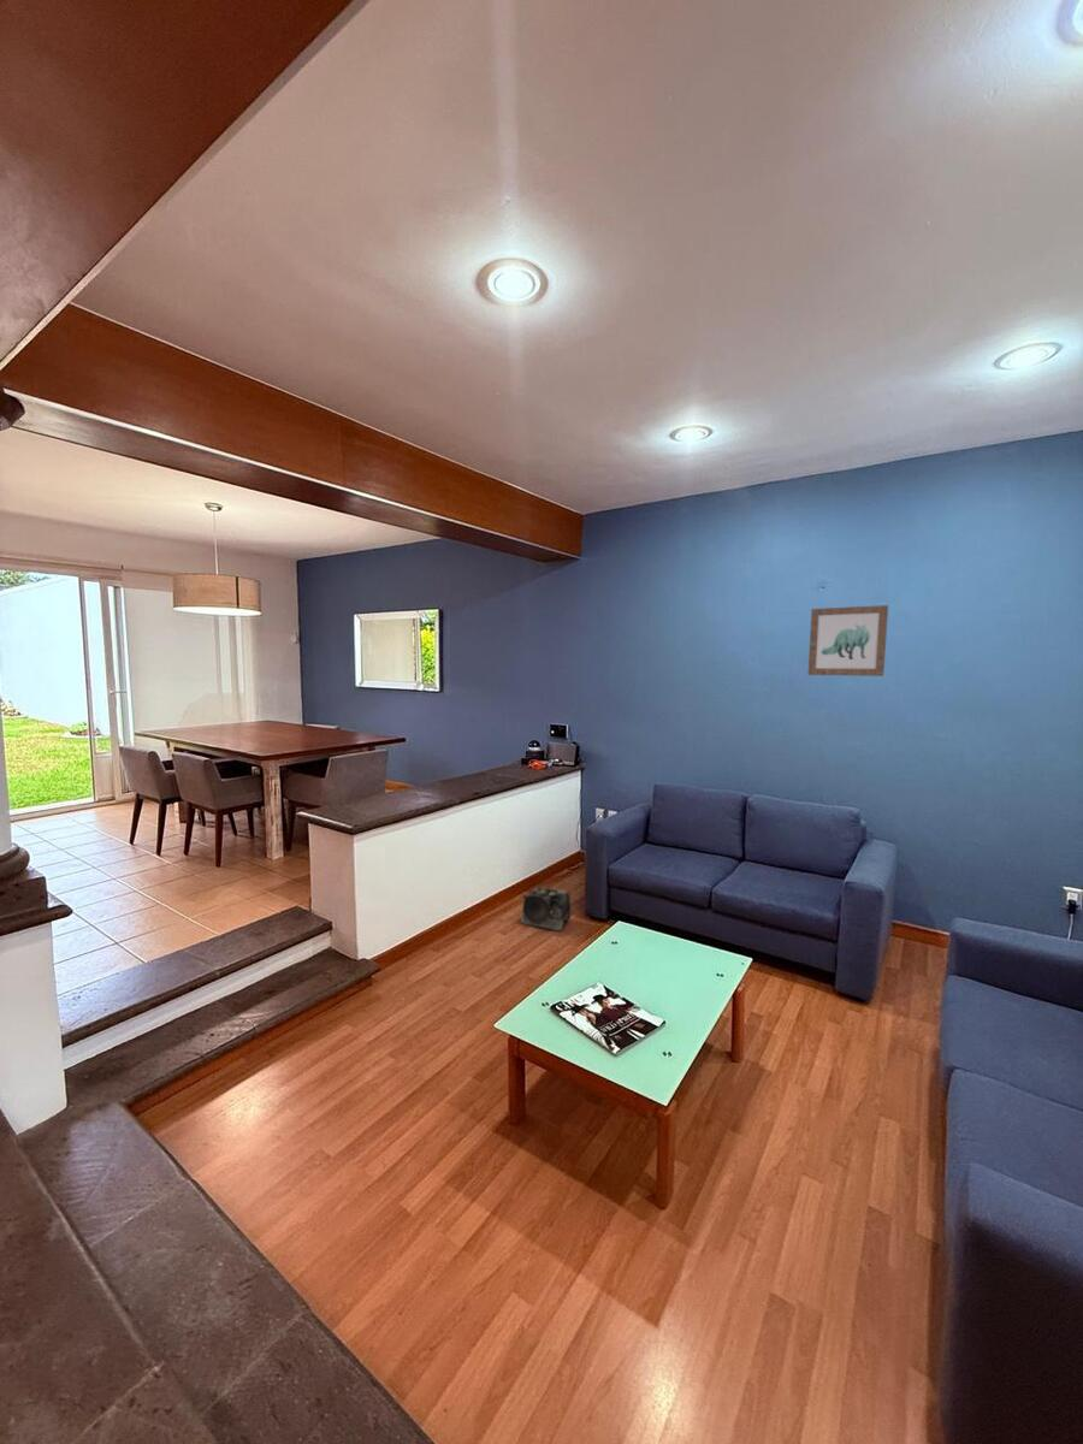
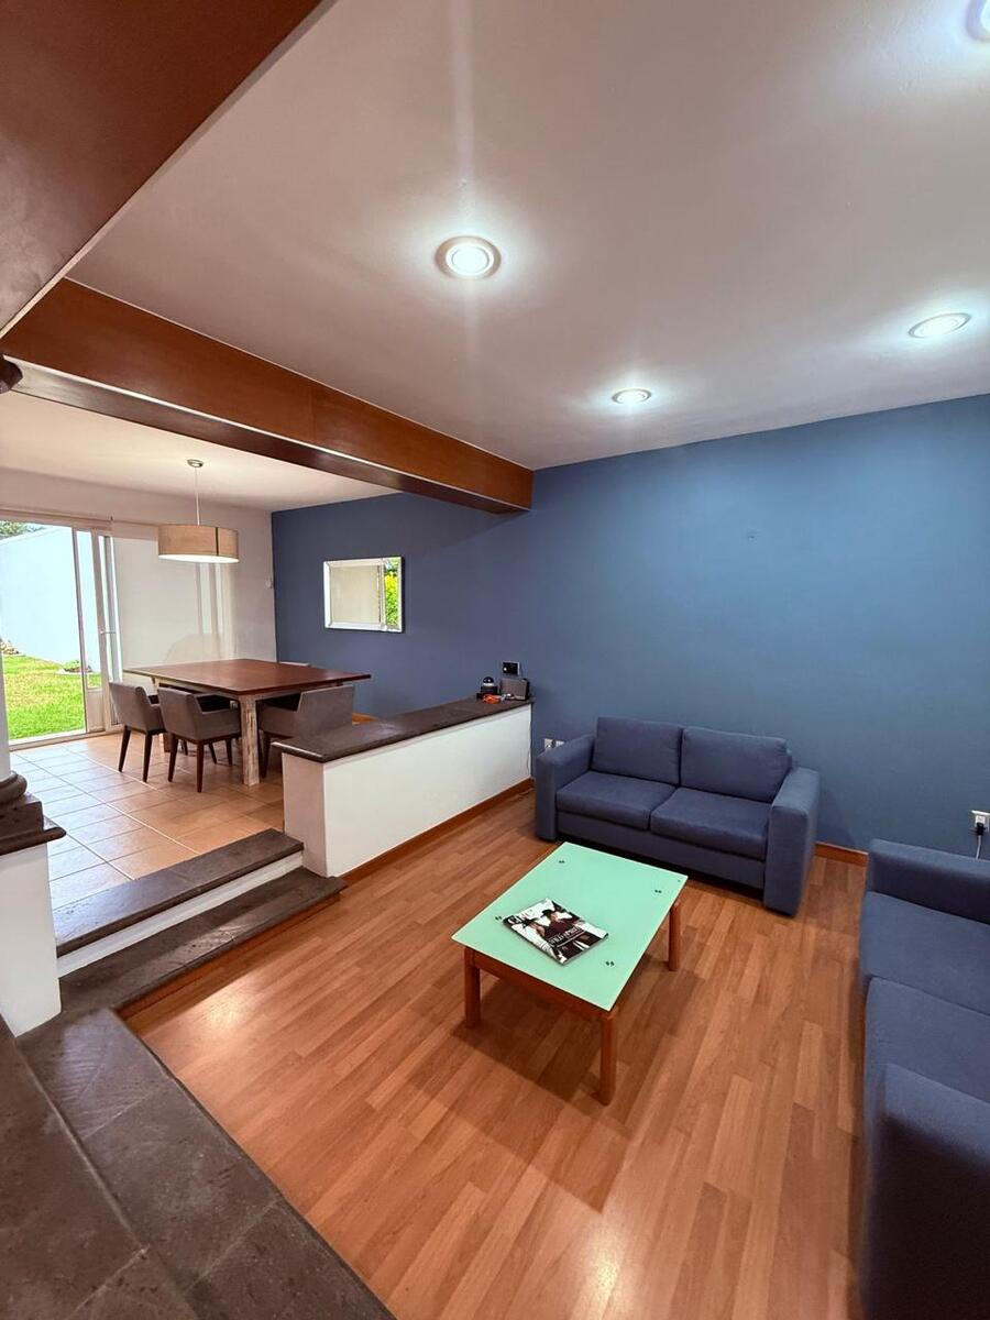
- wall art [806,604,889,677]
- speaker [520,886,572,931]
